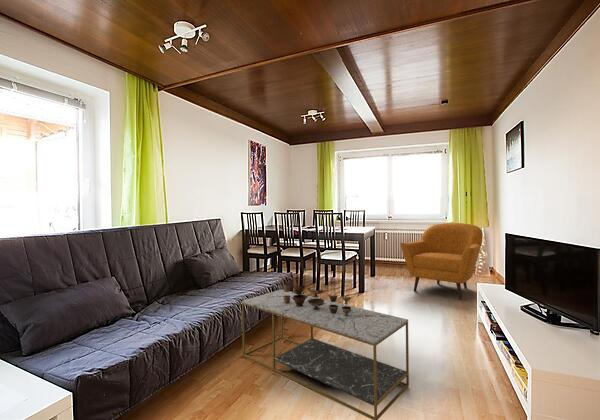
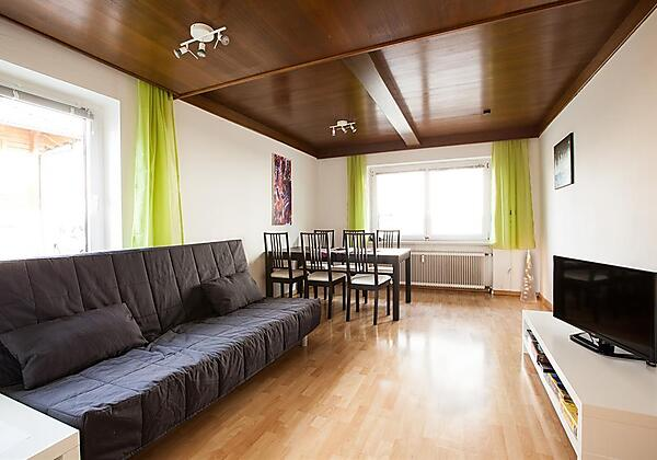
- coffee table [241,289,410,420]
- armchair [400,222,484,300]
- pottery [282,282,353,316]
